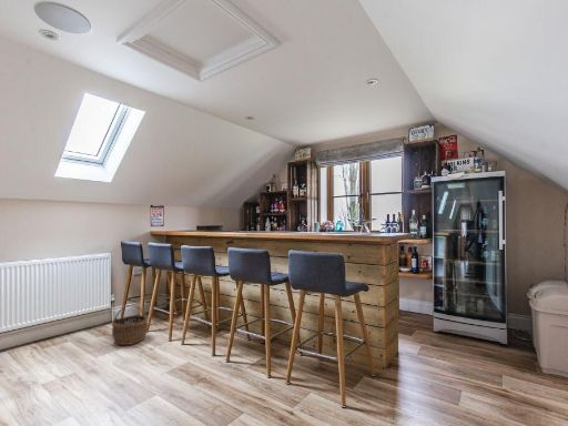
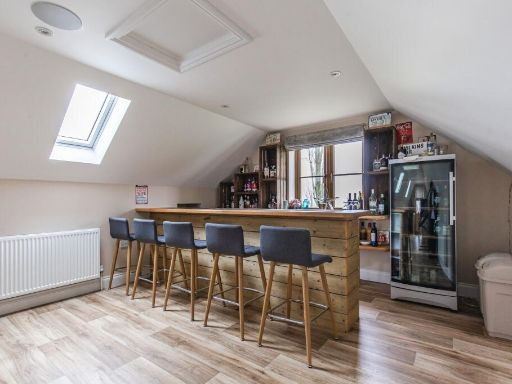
- wicker basket [111,304,150,346]
